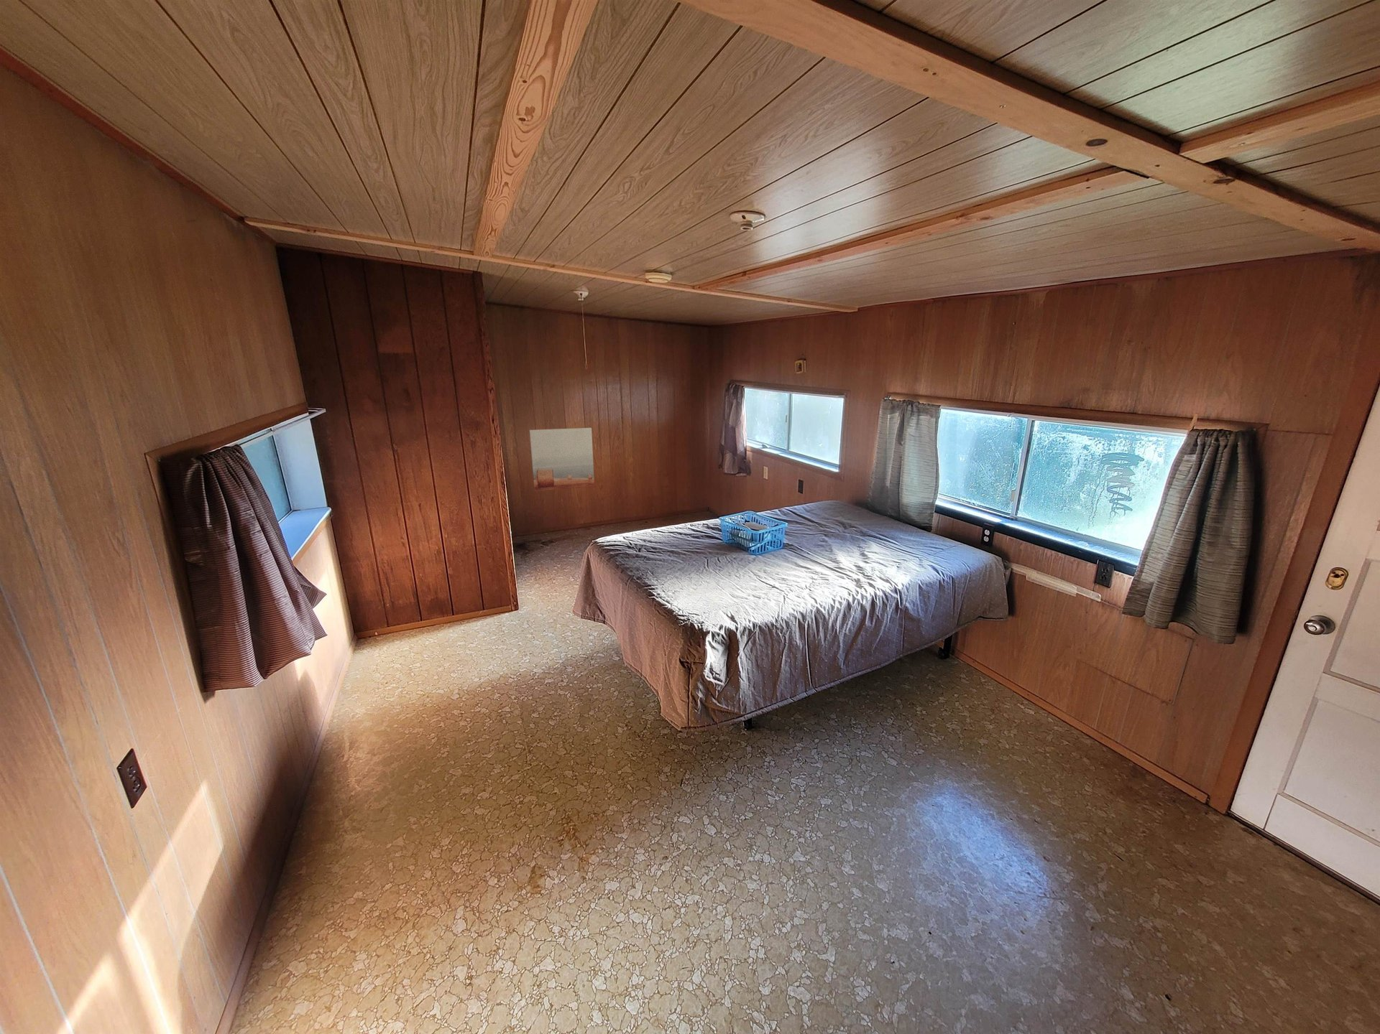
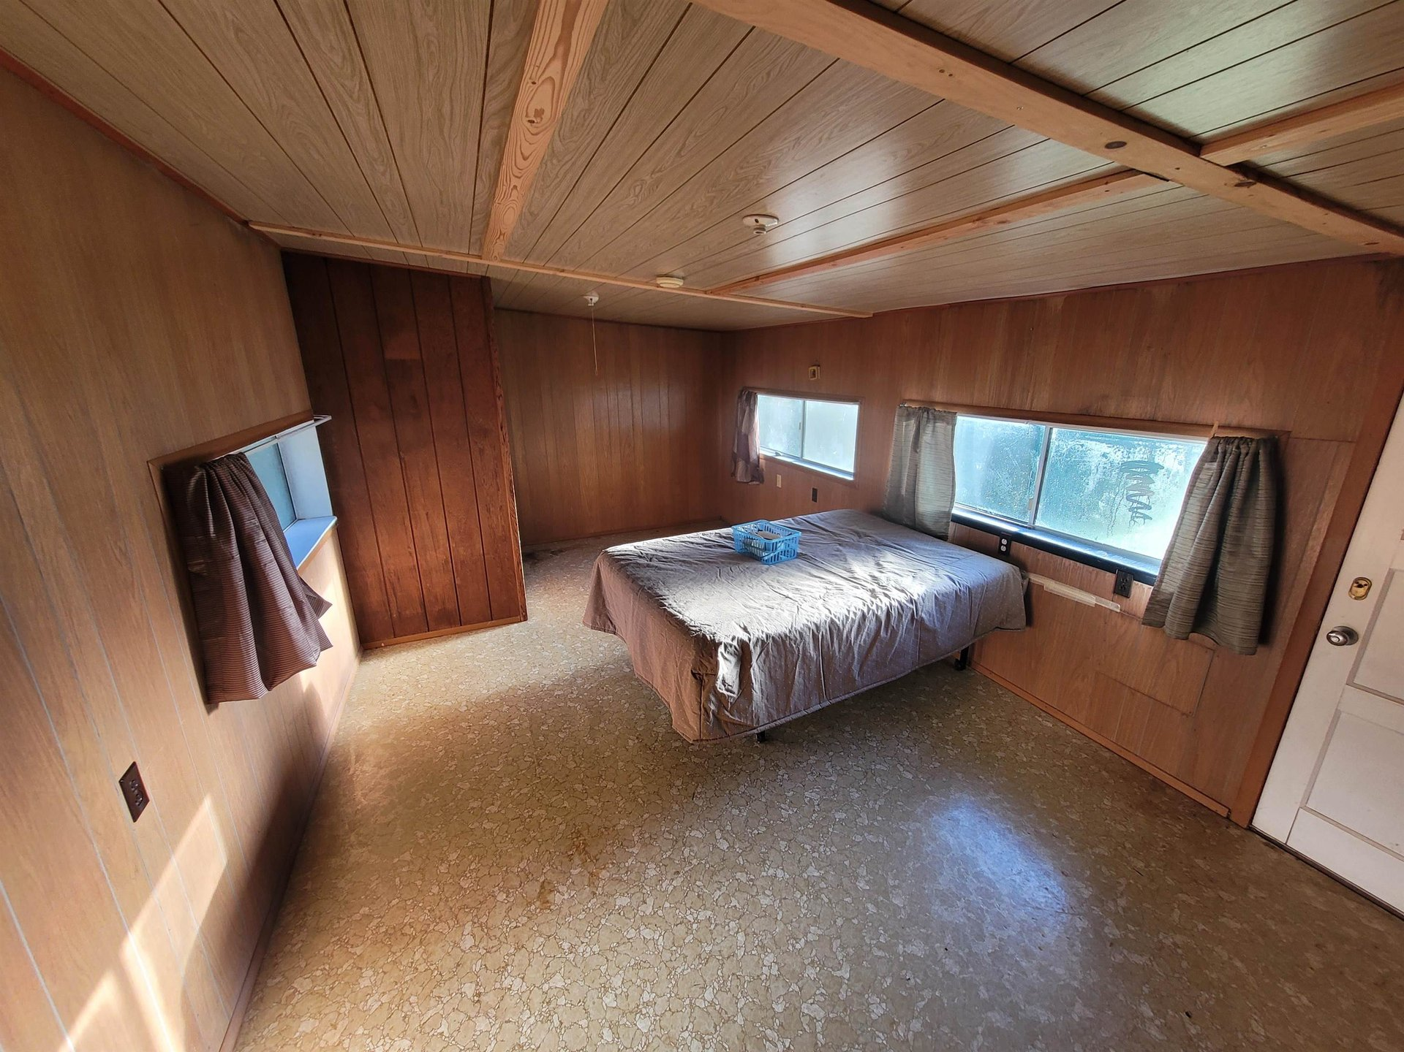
- wall art [529,427,595,492]
